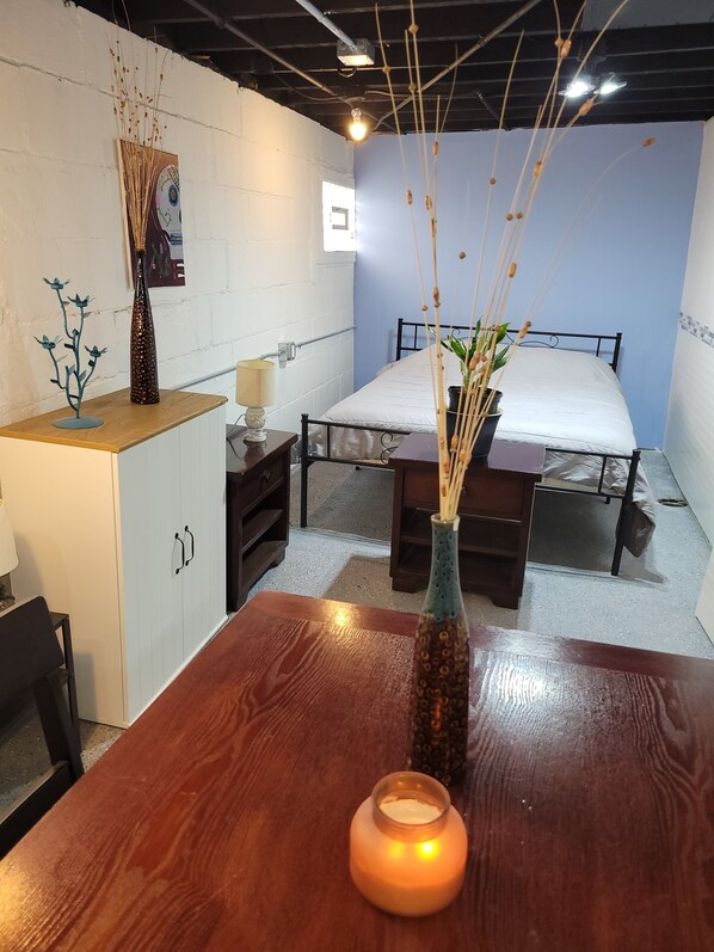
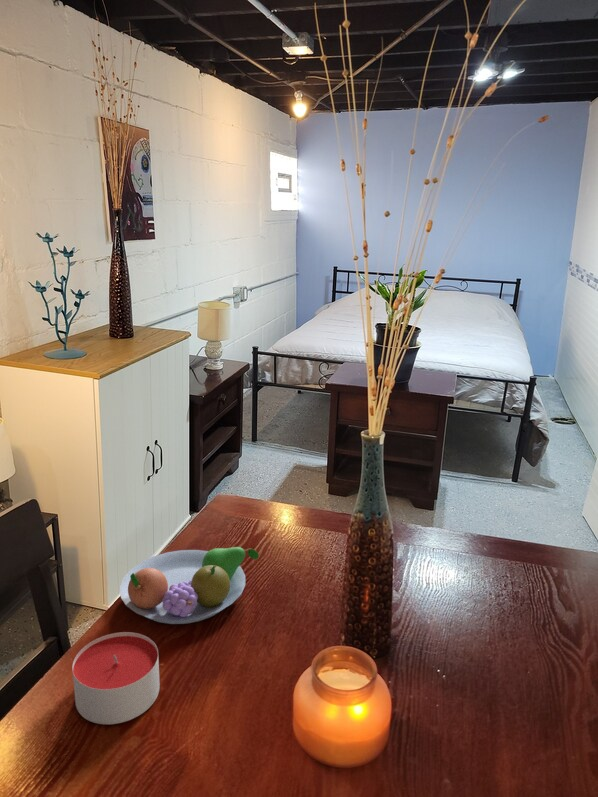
+ candle [71,631,161,725]
+ fruit bowl [119,546,260,625]
